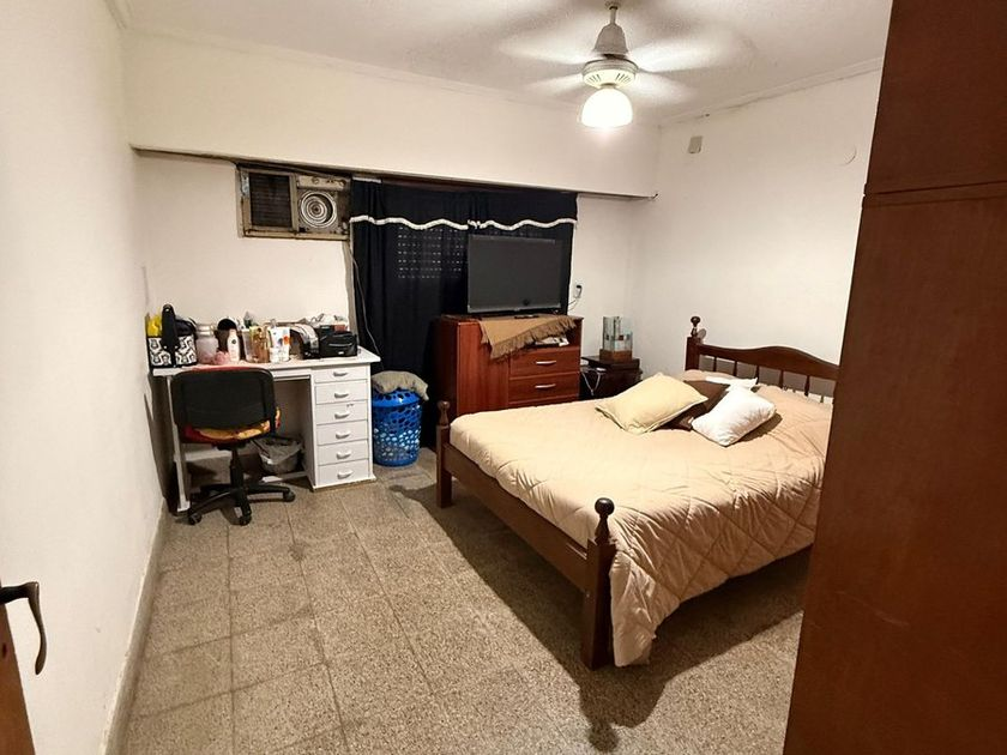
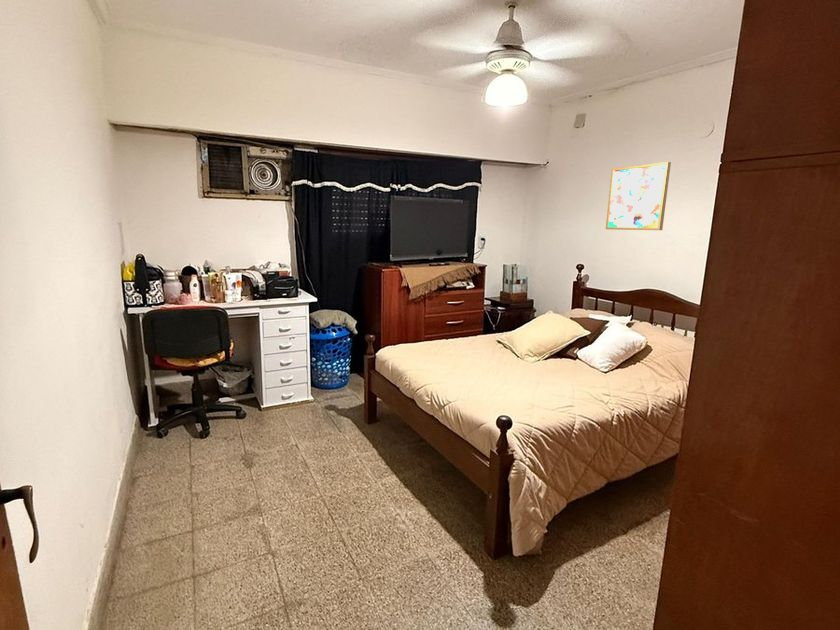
+ wall art [605,161,672,231]
